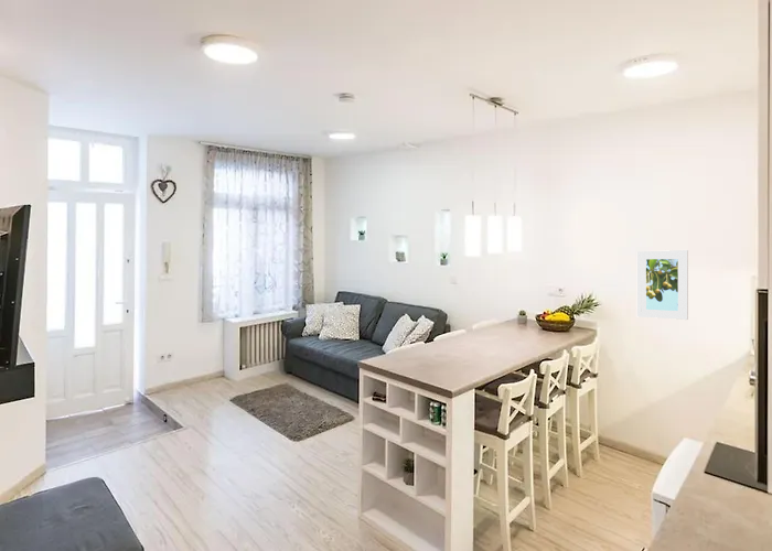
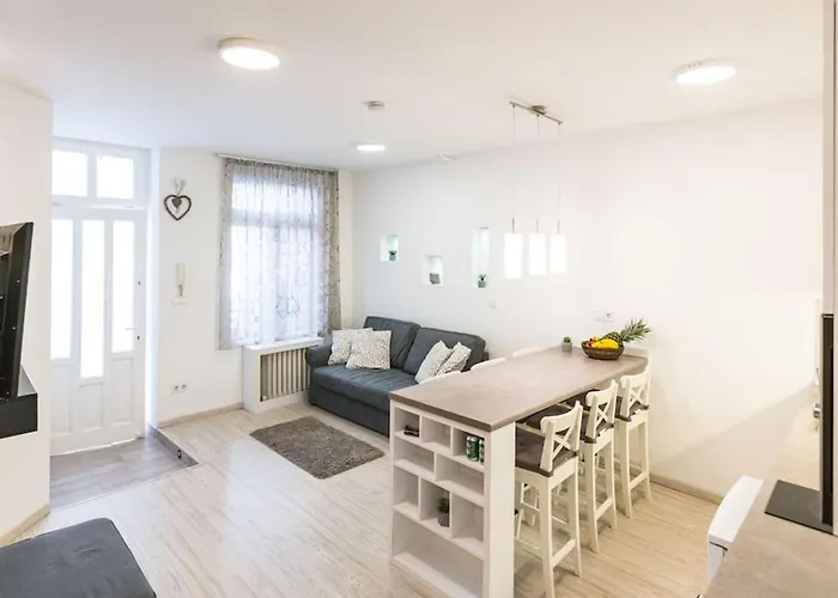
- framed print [636,249,689,321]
